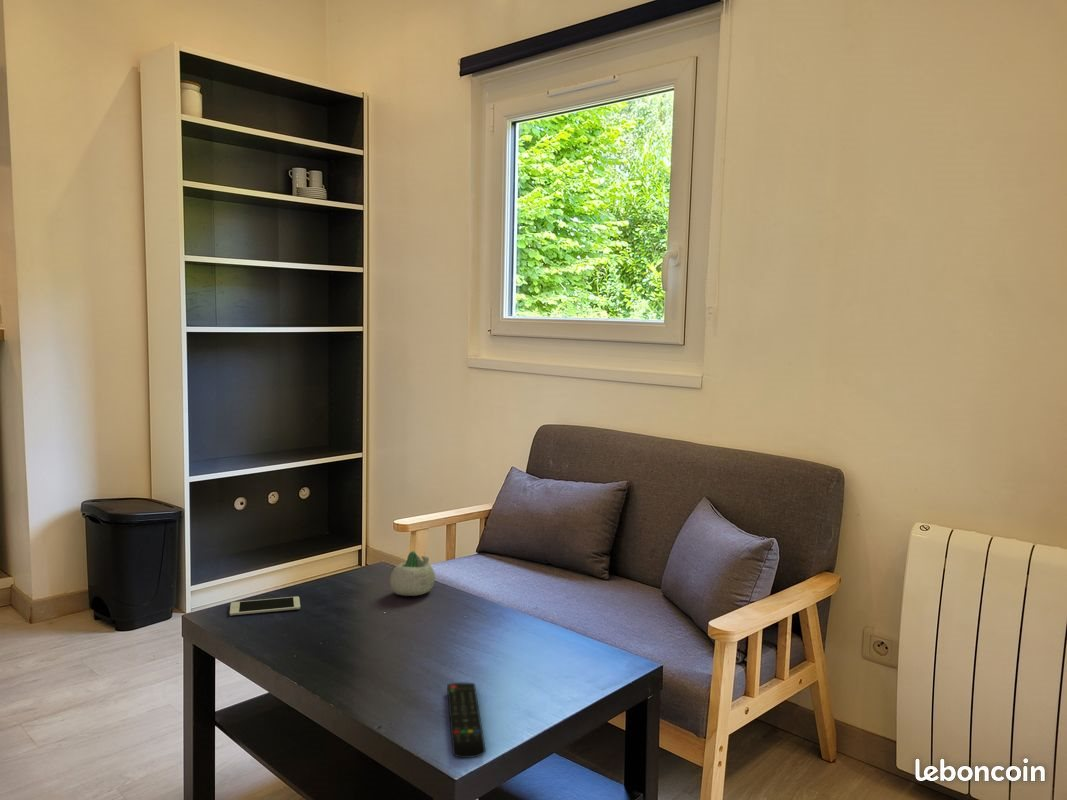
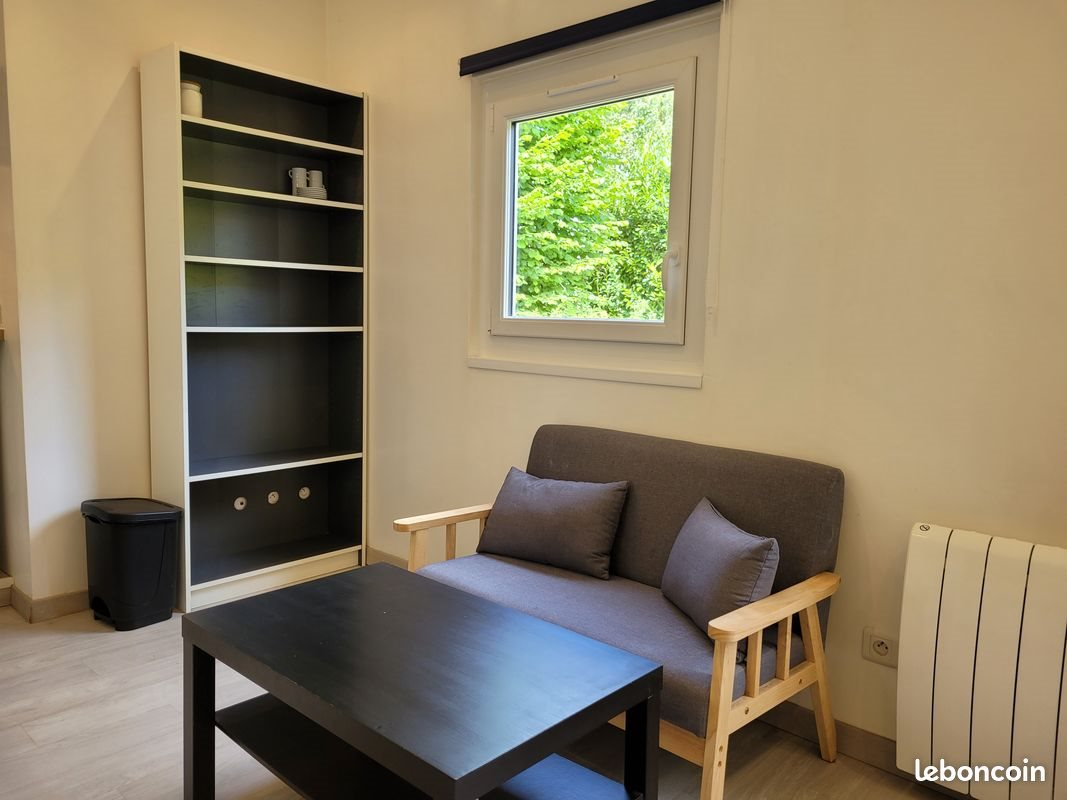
- remote control [446,682,486,759]
- cell phone [229,595,301,616]
- succulent planter [389,550,436,597]
